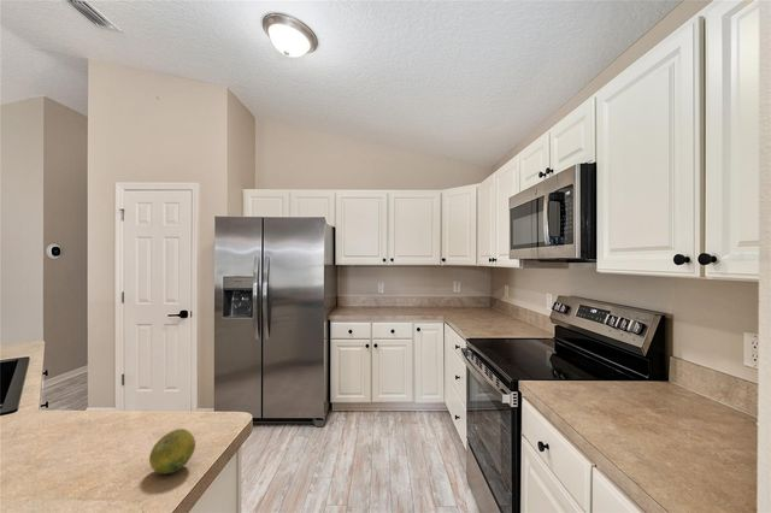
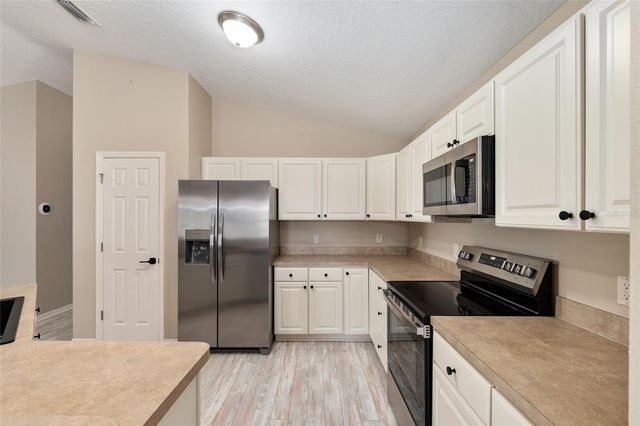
- fruit [148,428,196,474]
